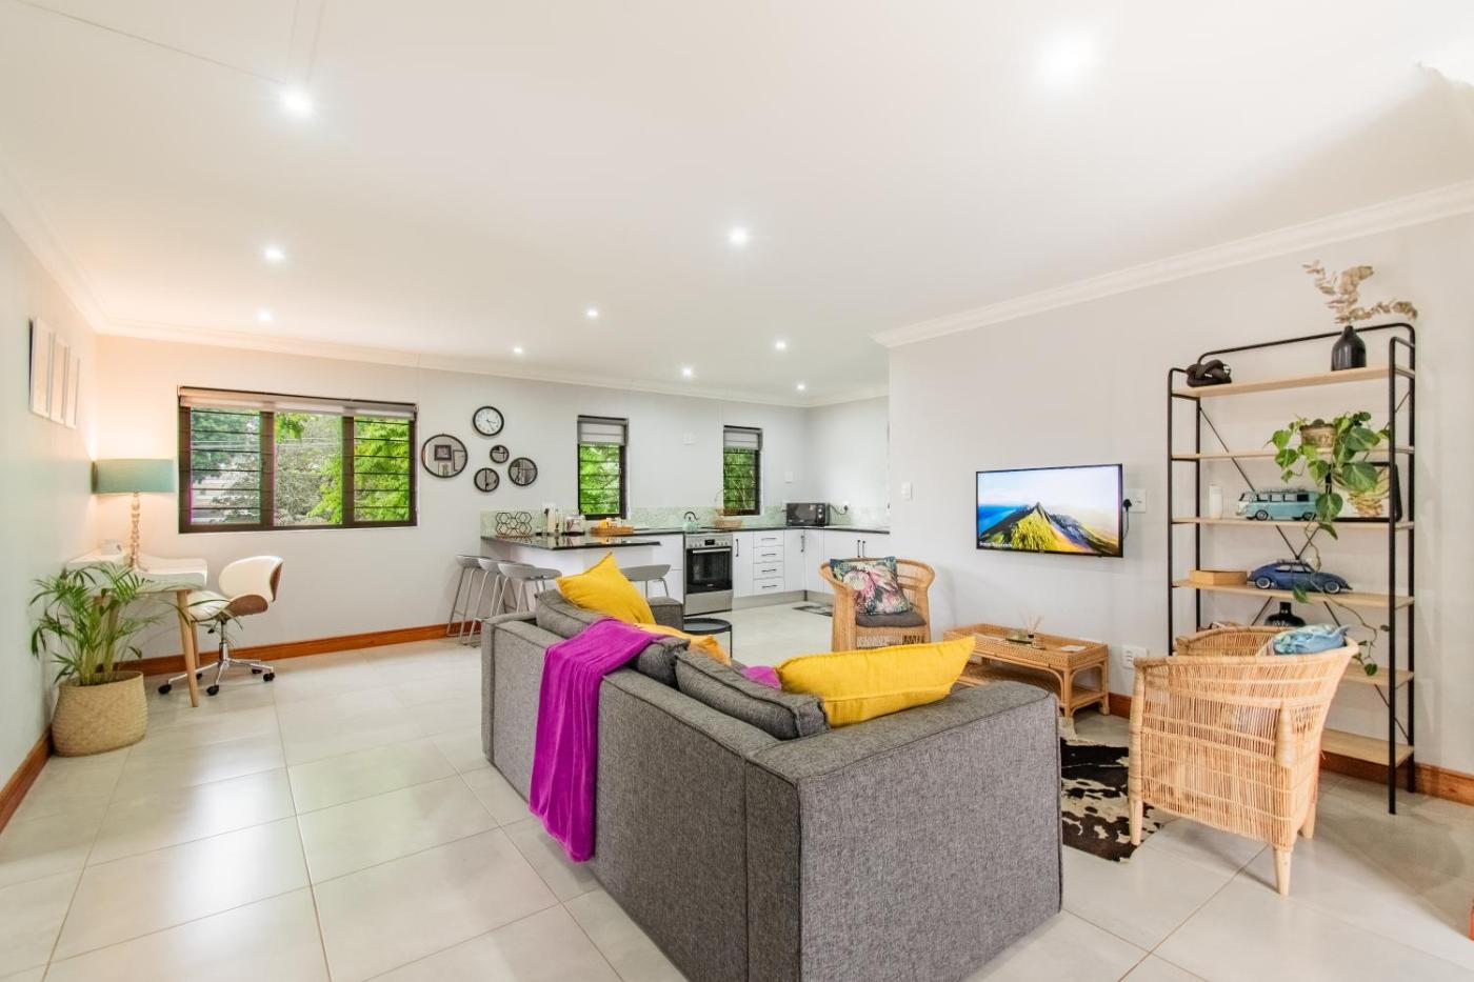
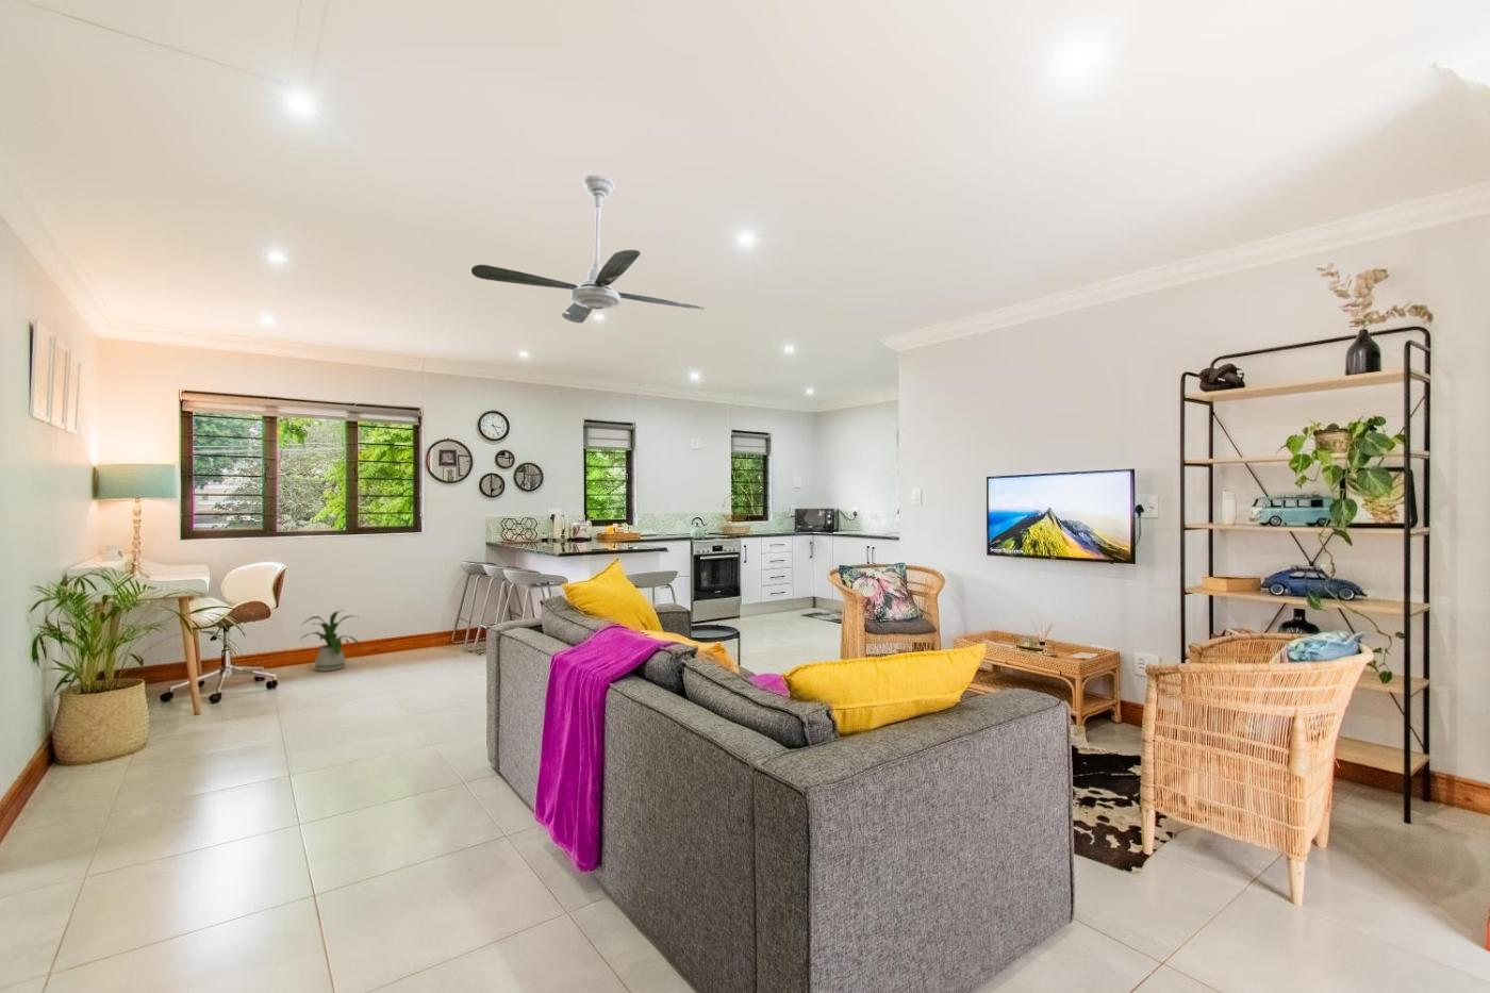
+ house plant [299,608,361,673]
+ ceiling fan [471,174,705,324]
